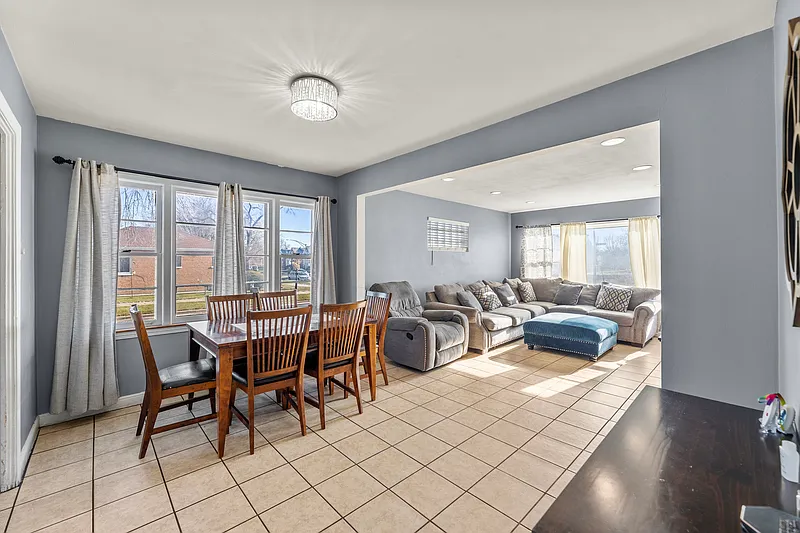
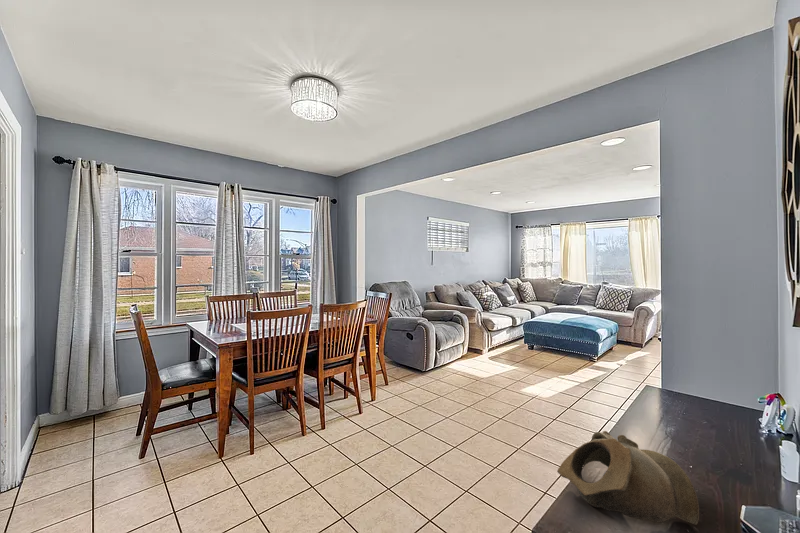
+ decorative bowl [556,430,700,526]
